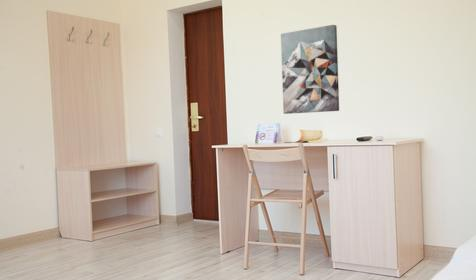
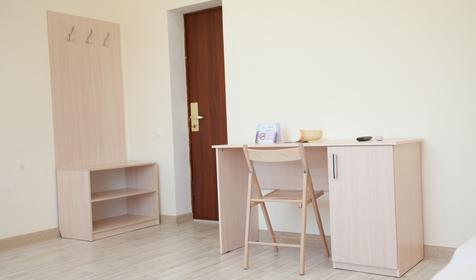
- wall art [280,24,340,115]
